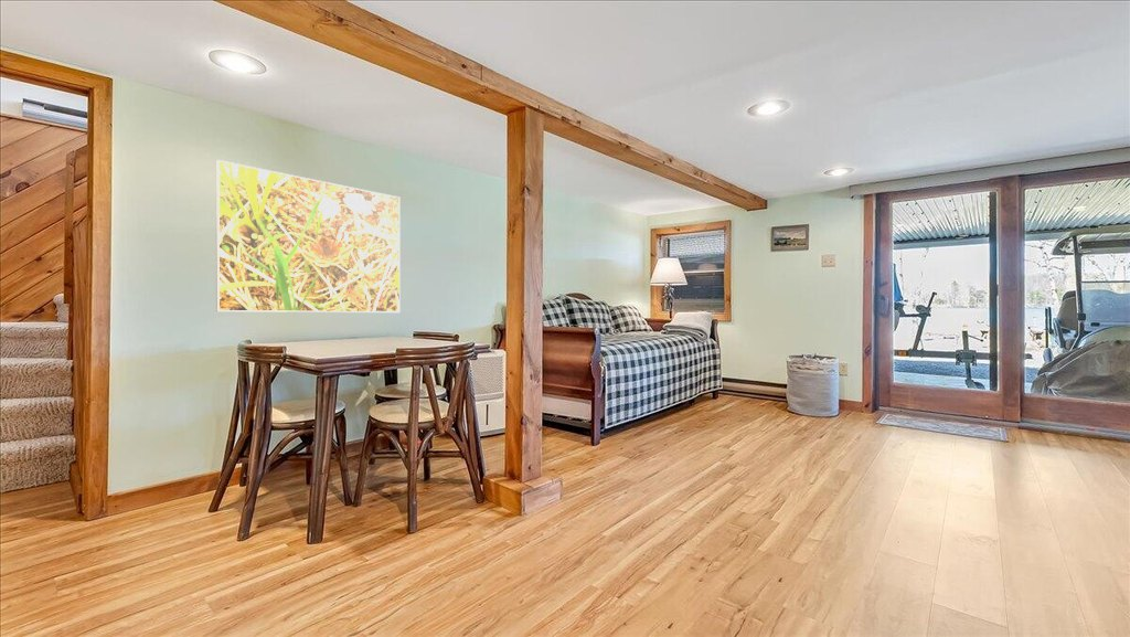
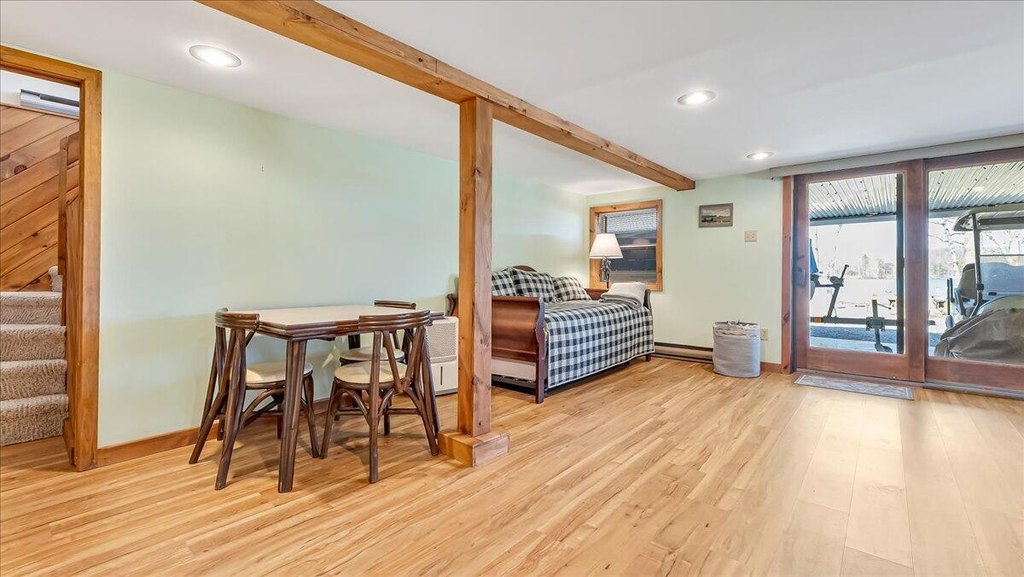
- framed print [215,159,402,314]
